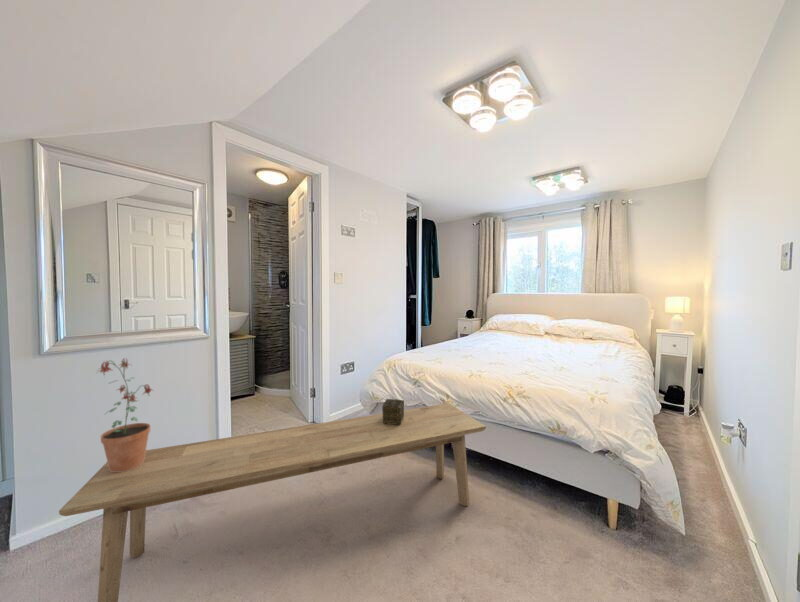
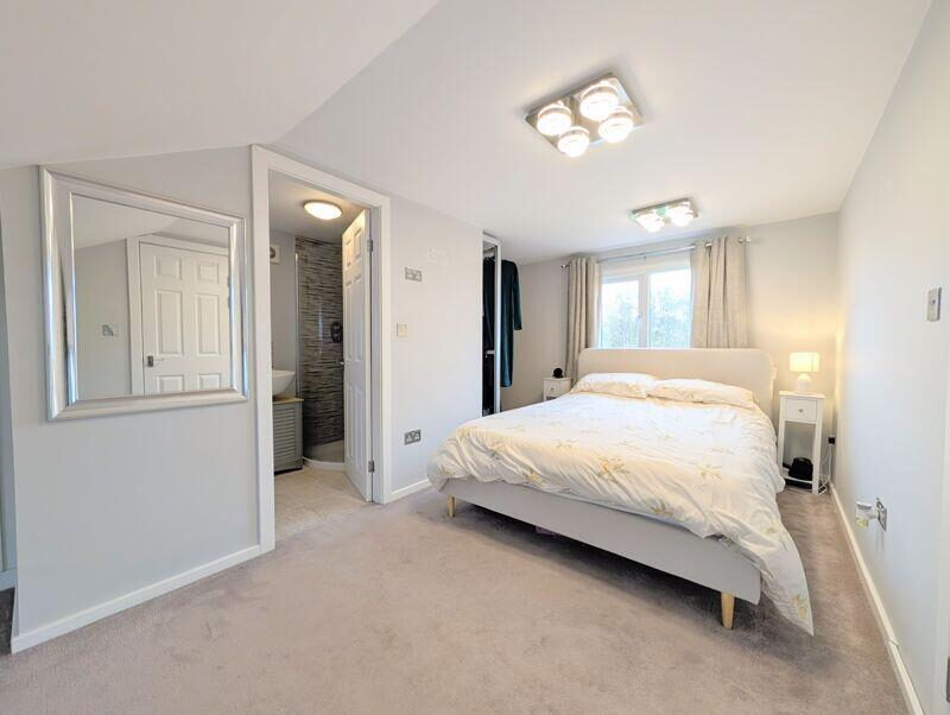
- decorative box [381,398,405,425]
- bench [58,402,487,602]
- potted plant [96,357,154,472]
